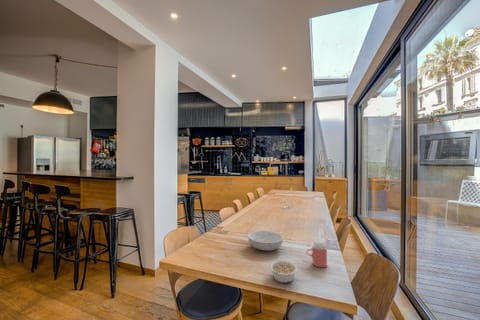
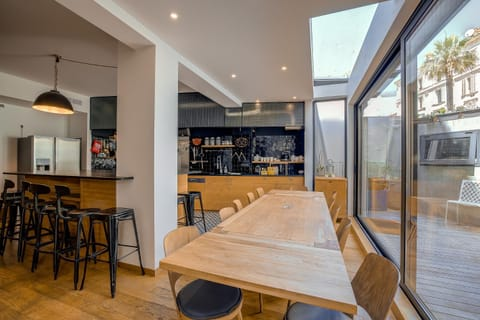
- cup [306,243,328,268]
- legume [269,259,299,284]
- serving bowl [247,230,284,252]
